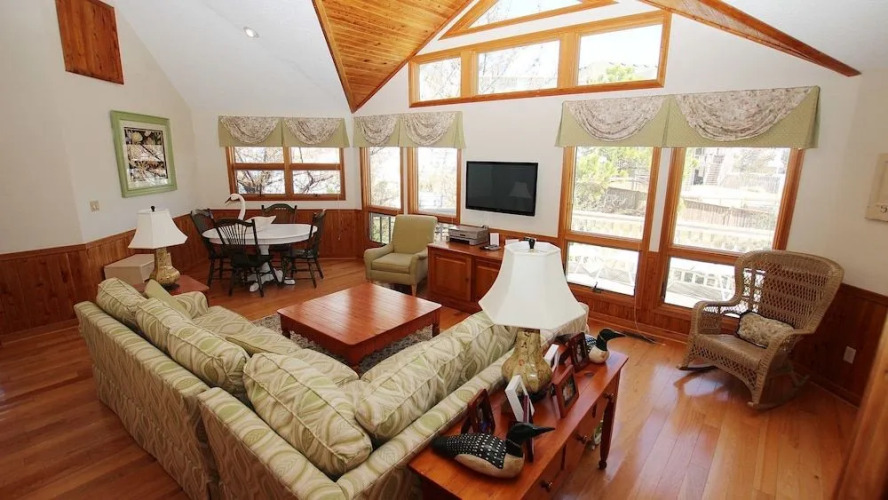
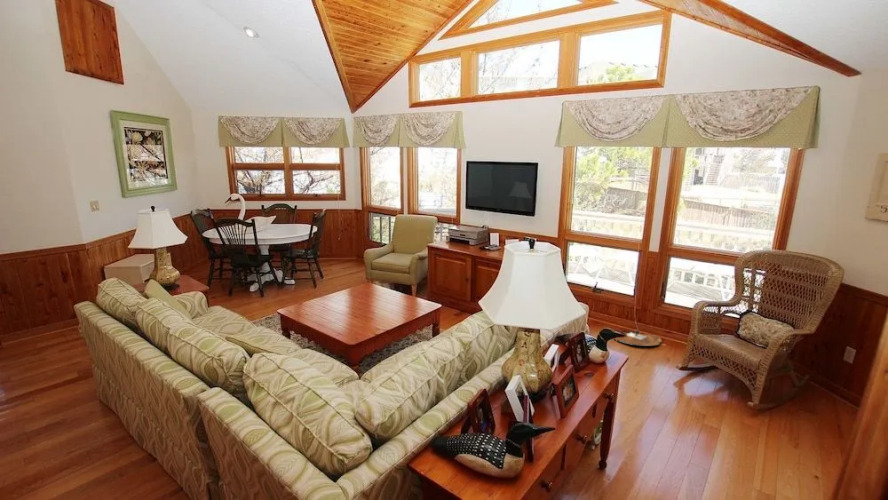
+ woven basket [615,329,663,347]
